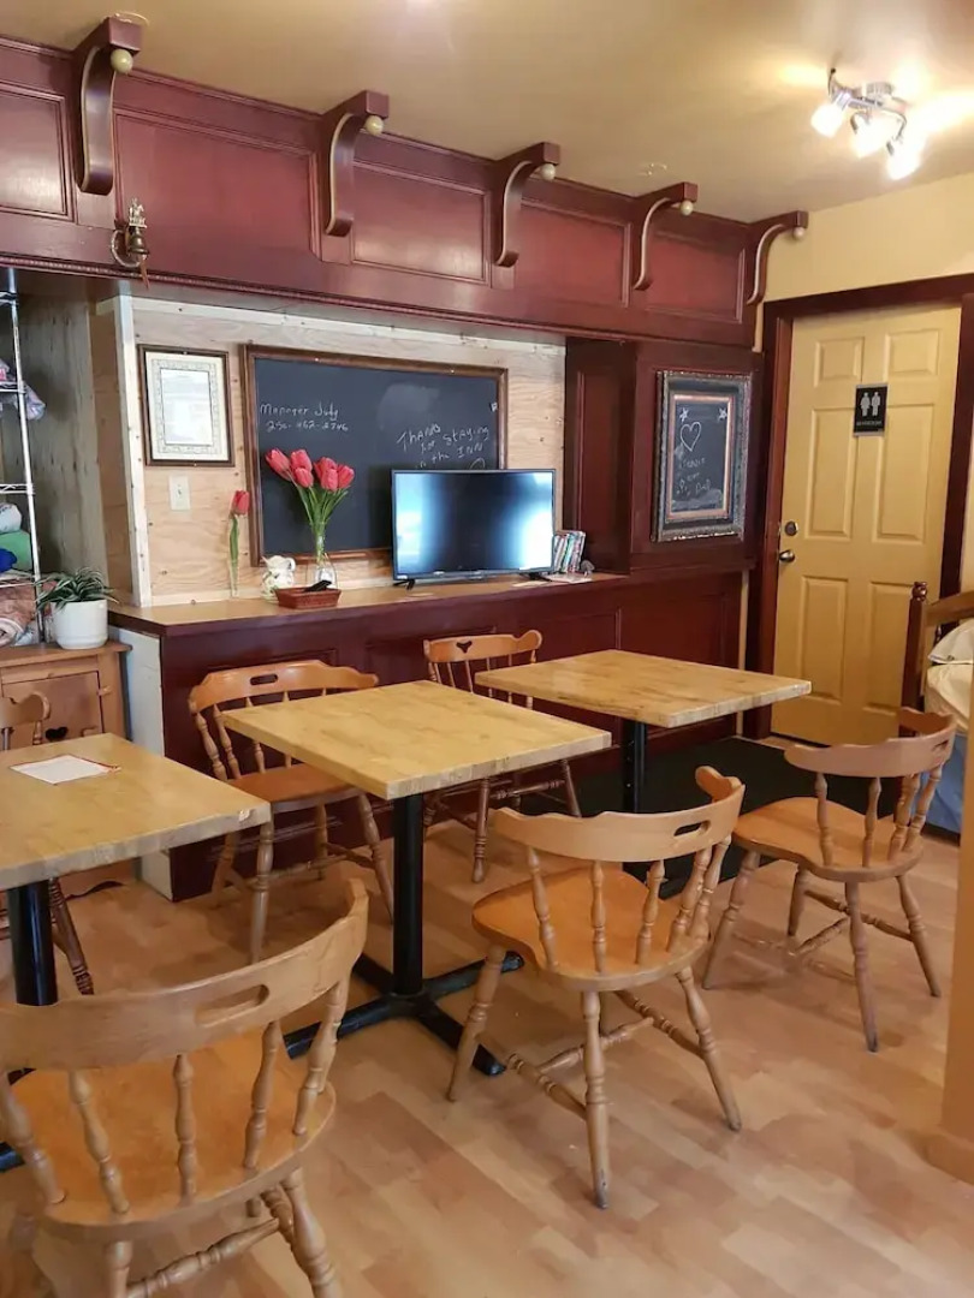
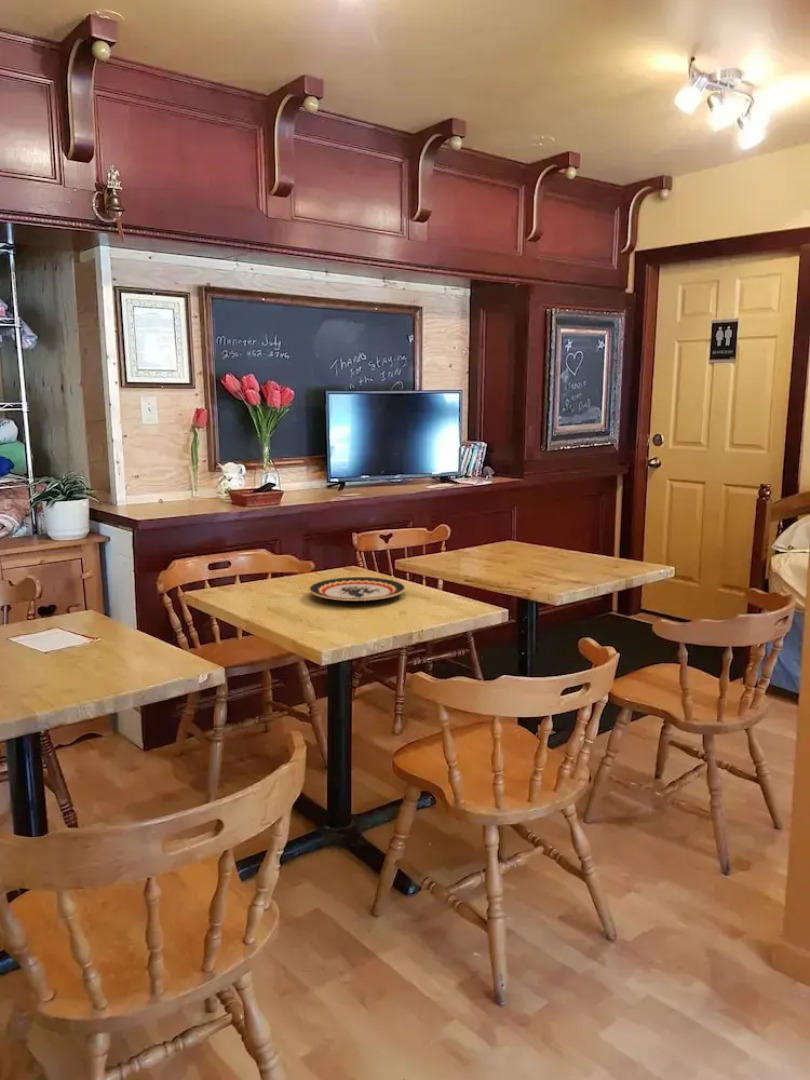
+ plate [308,576,407,602]
